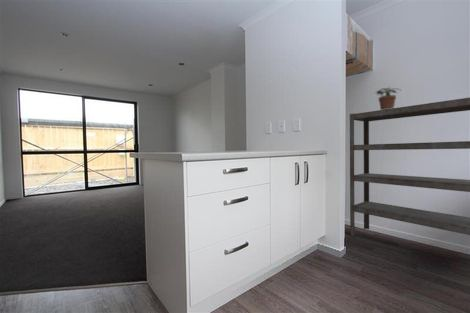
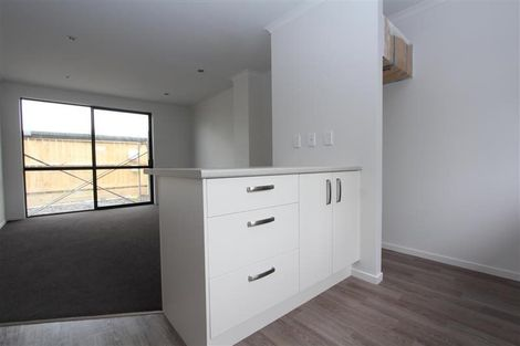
- potted plant [375,86,401,110]
- shelving unit [349,97,470,238]
